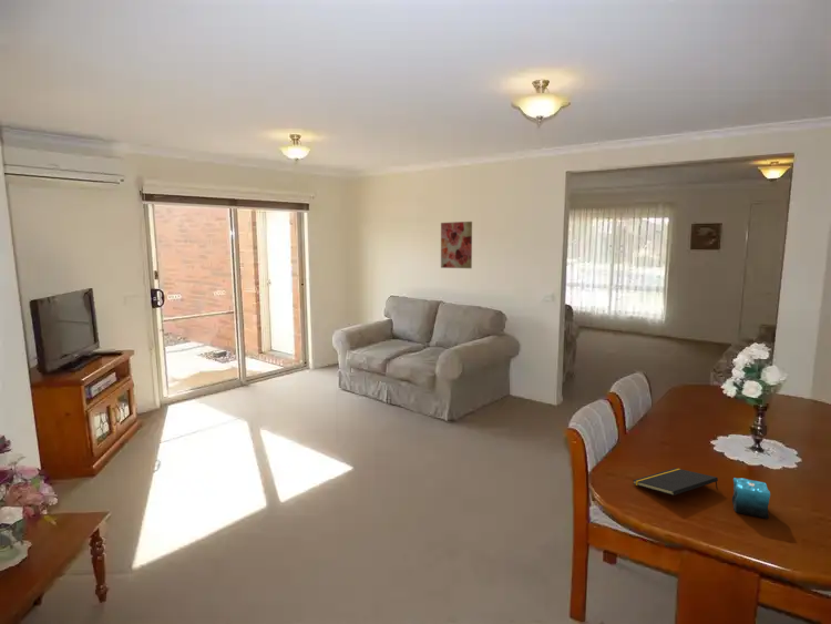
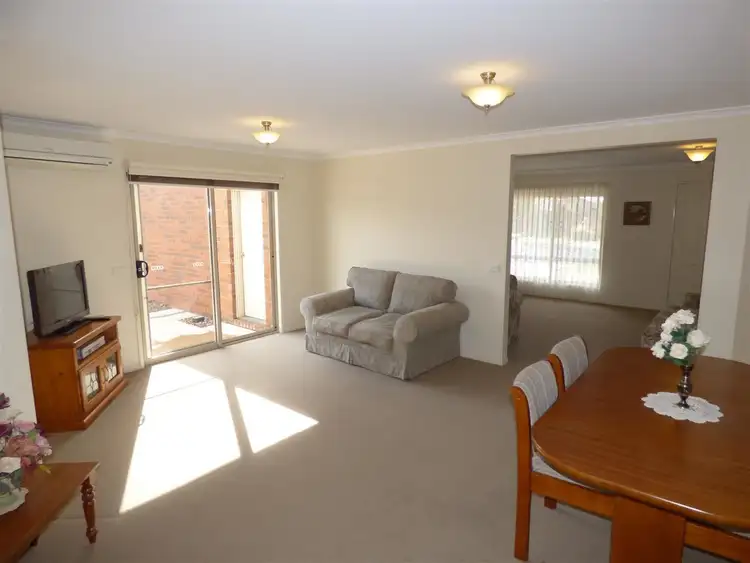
- notepad [632,467,719,497]
- wall art [440,221,473,269]
- candle [731,477,771,520]
